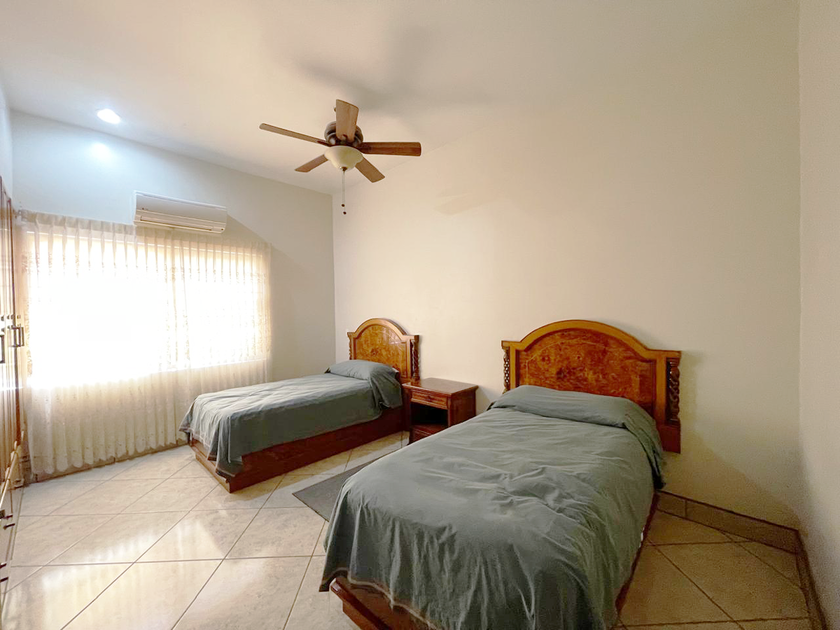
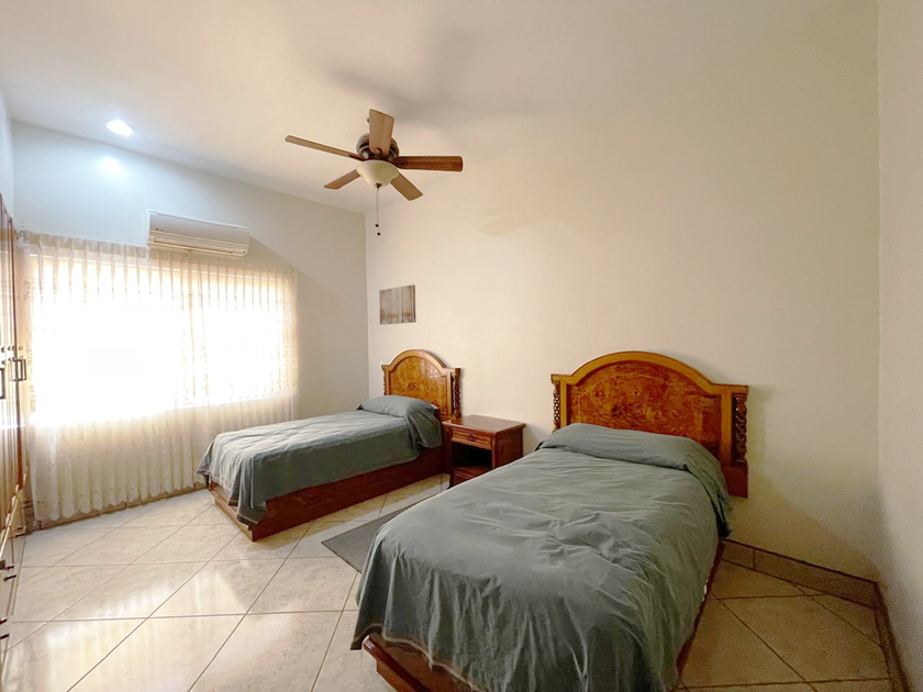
+ wall art [378,283,416,325]
